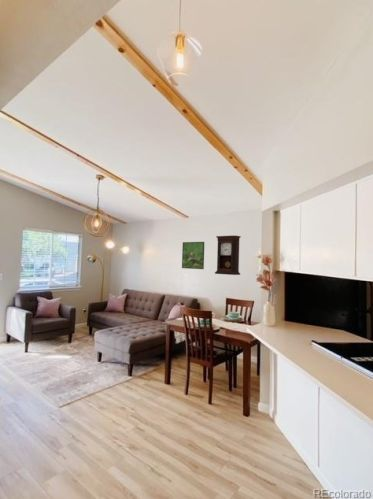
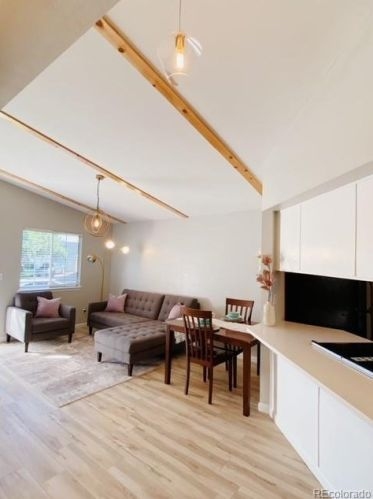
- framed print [181,241,205,270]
- pendulum clock [214,235,242,276]
